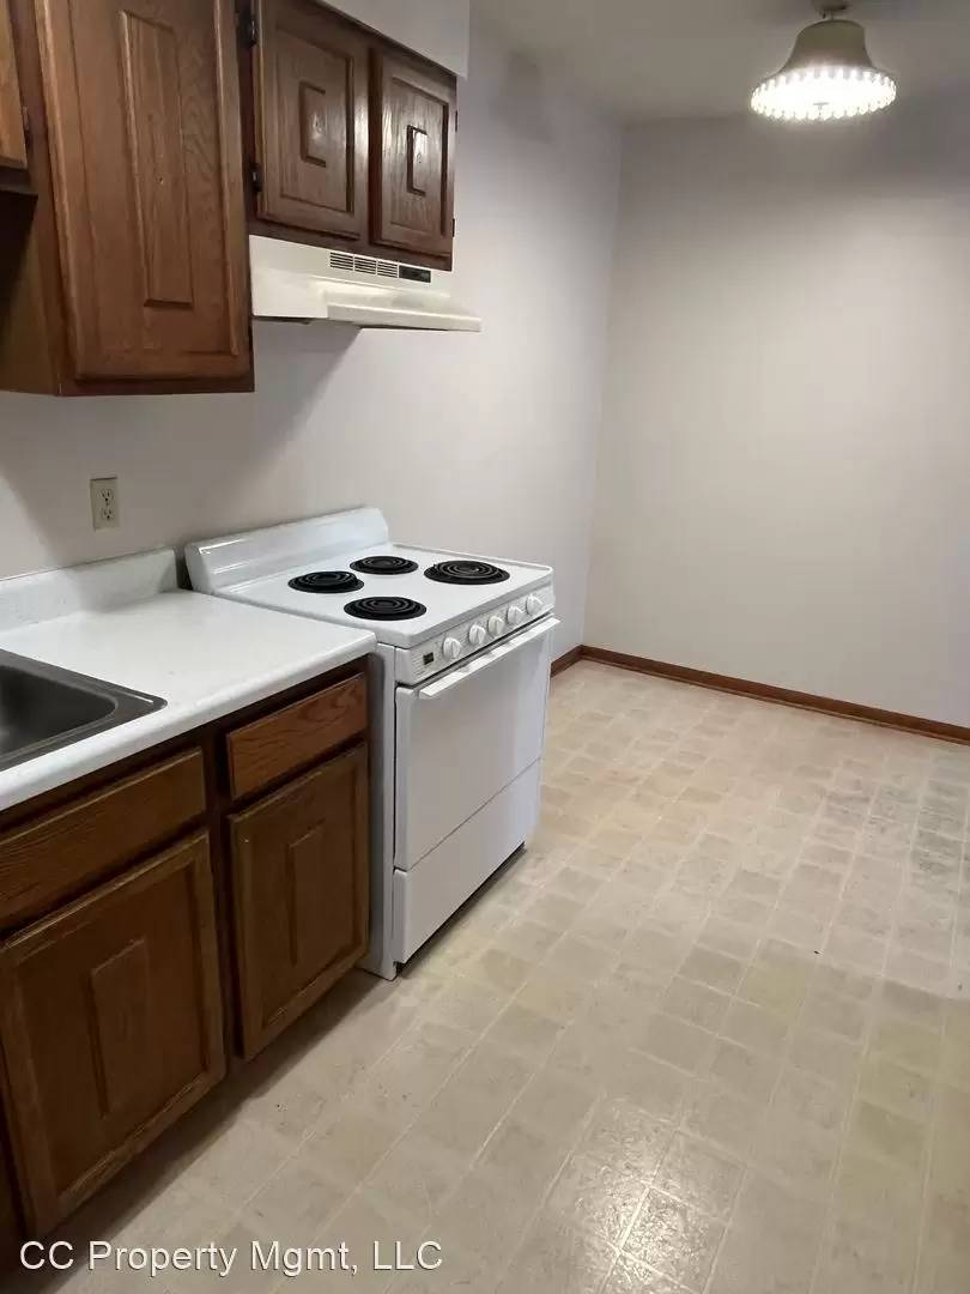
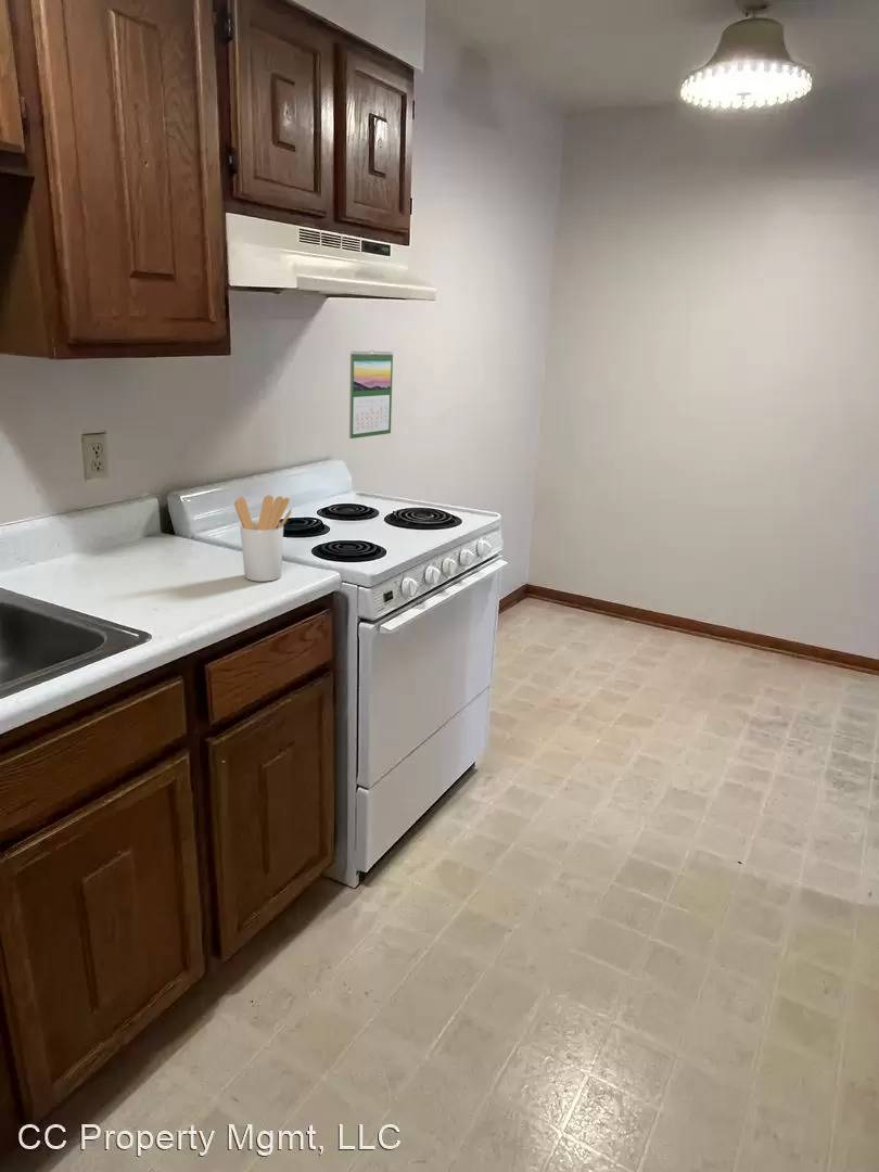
+ utensil holder [233,494,293,583]
+ calendar [348,349,394,440]
